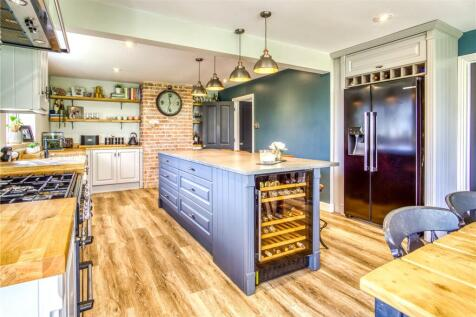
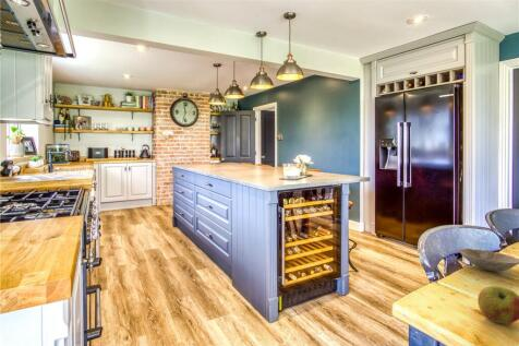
+ apple [476,285,519,325]
+ bowl [459,248,519,273]
